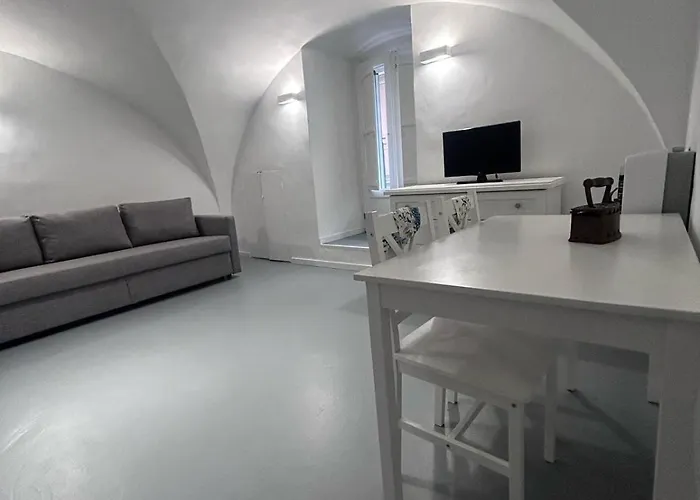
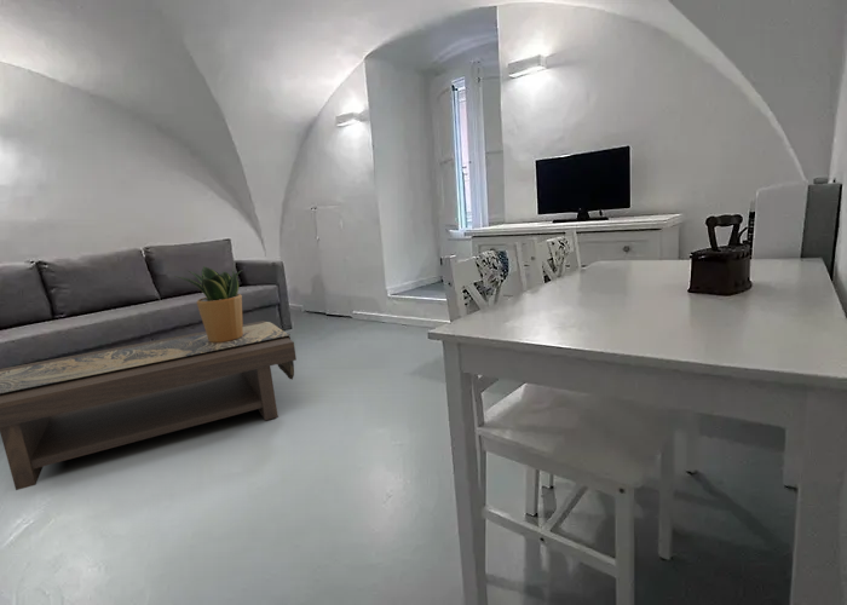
+ potted plant [174,265,244,342]
+ coffee table [0,319,298,491]
